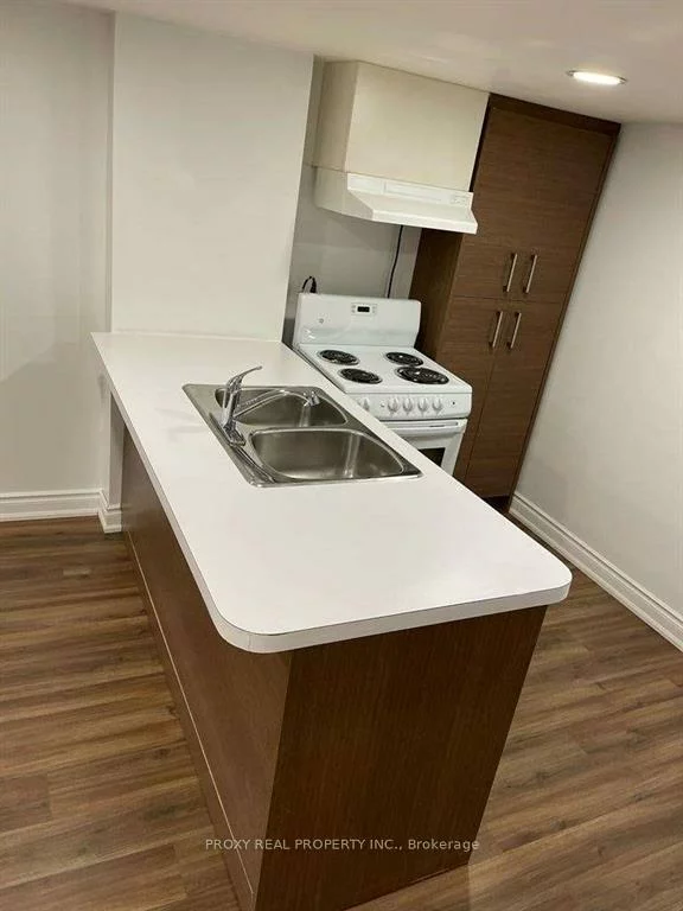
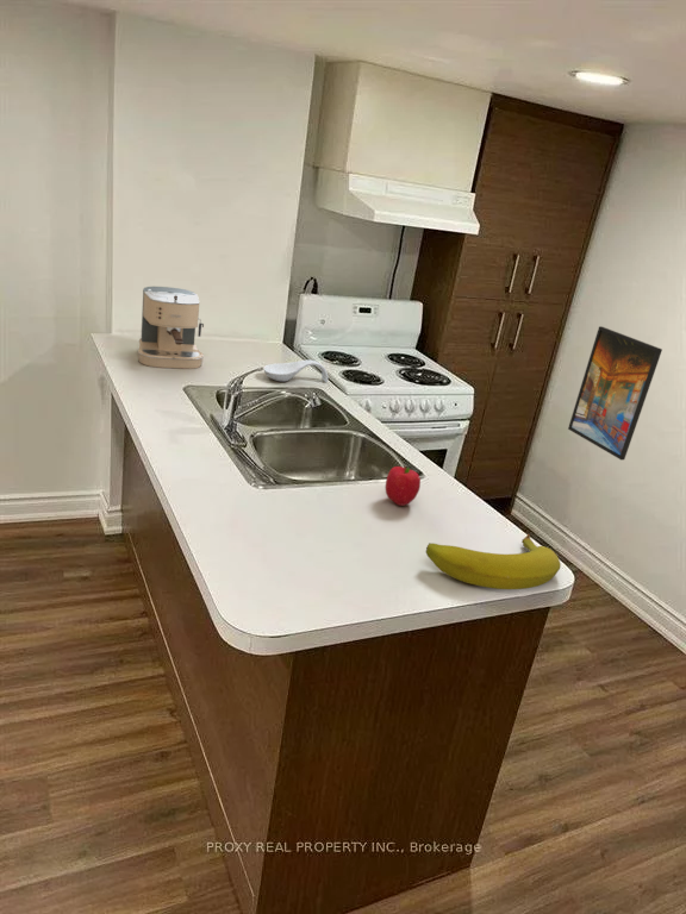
+ coffee maker [137,286,205,370]
+ fruit [385,465,422,507]
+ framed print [567,325,663,461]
+ banana [425,533,562,590]
+ spoon rest [262,358,329,383]
